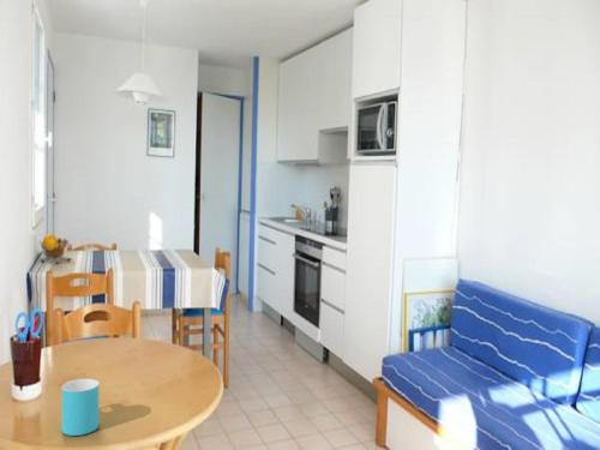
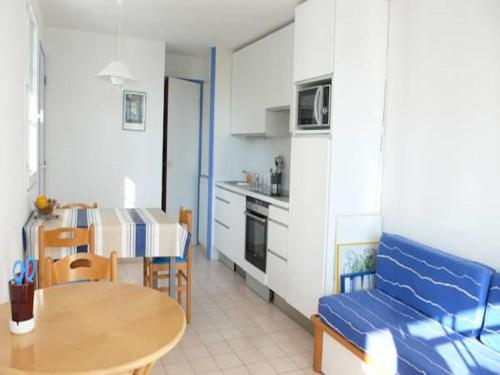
- cup [61,378,100,437]
